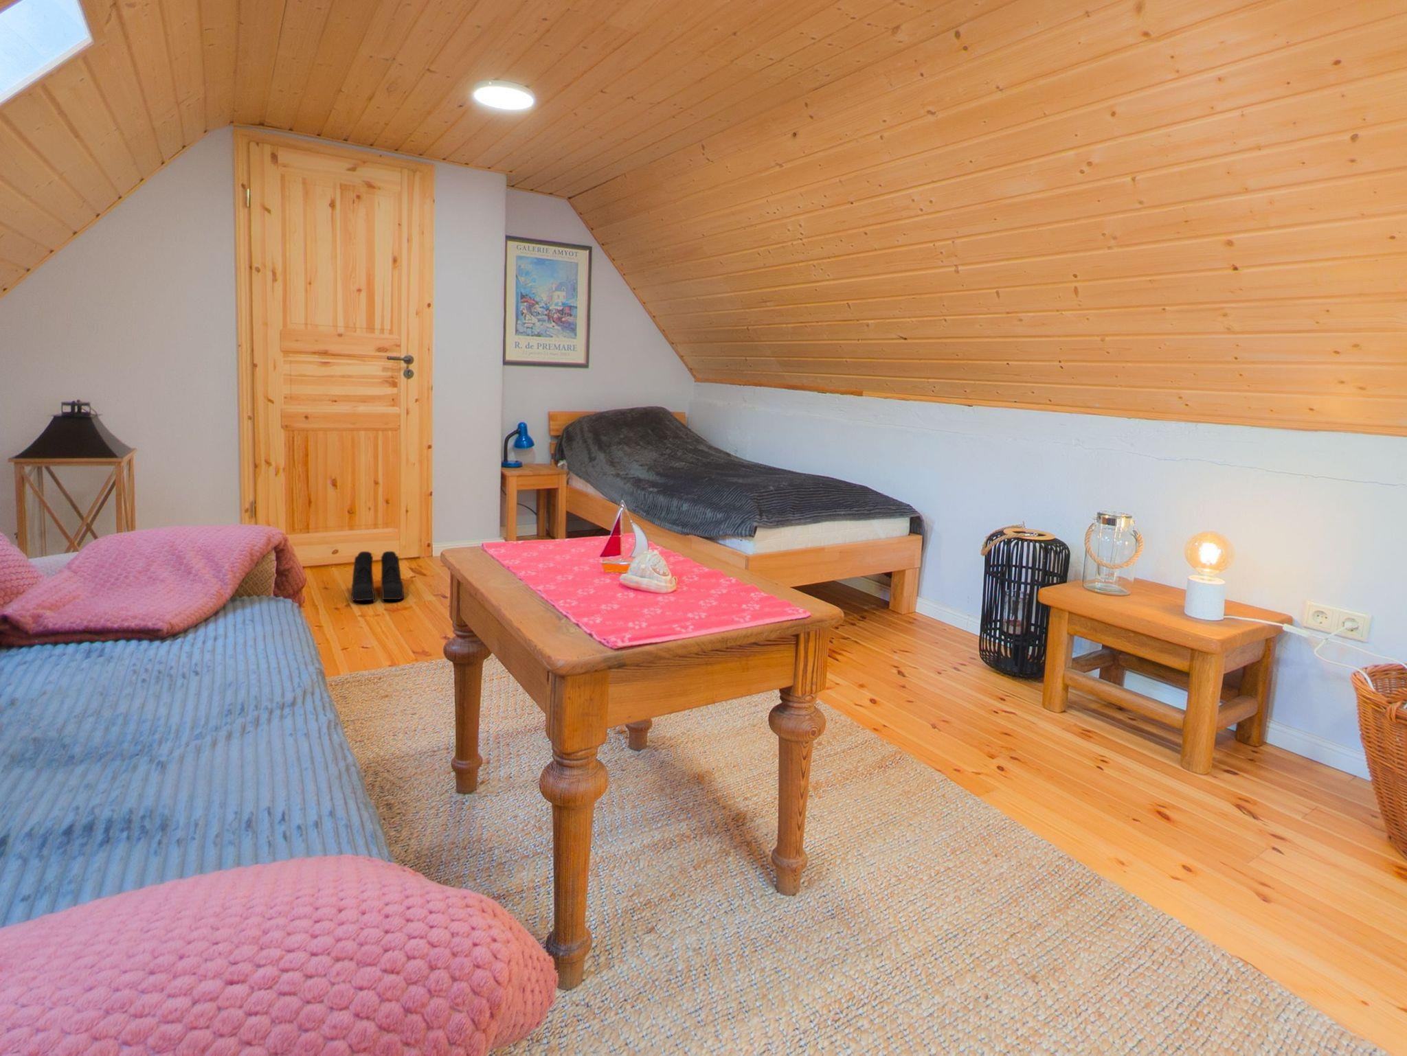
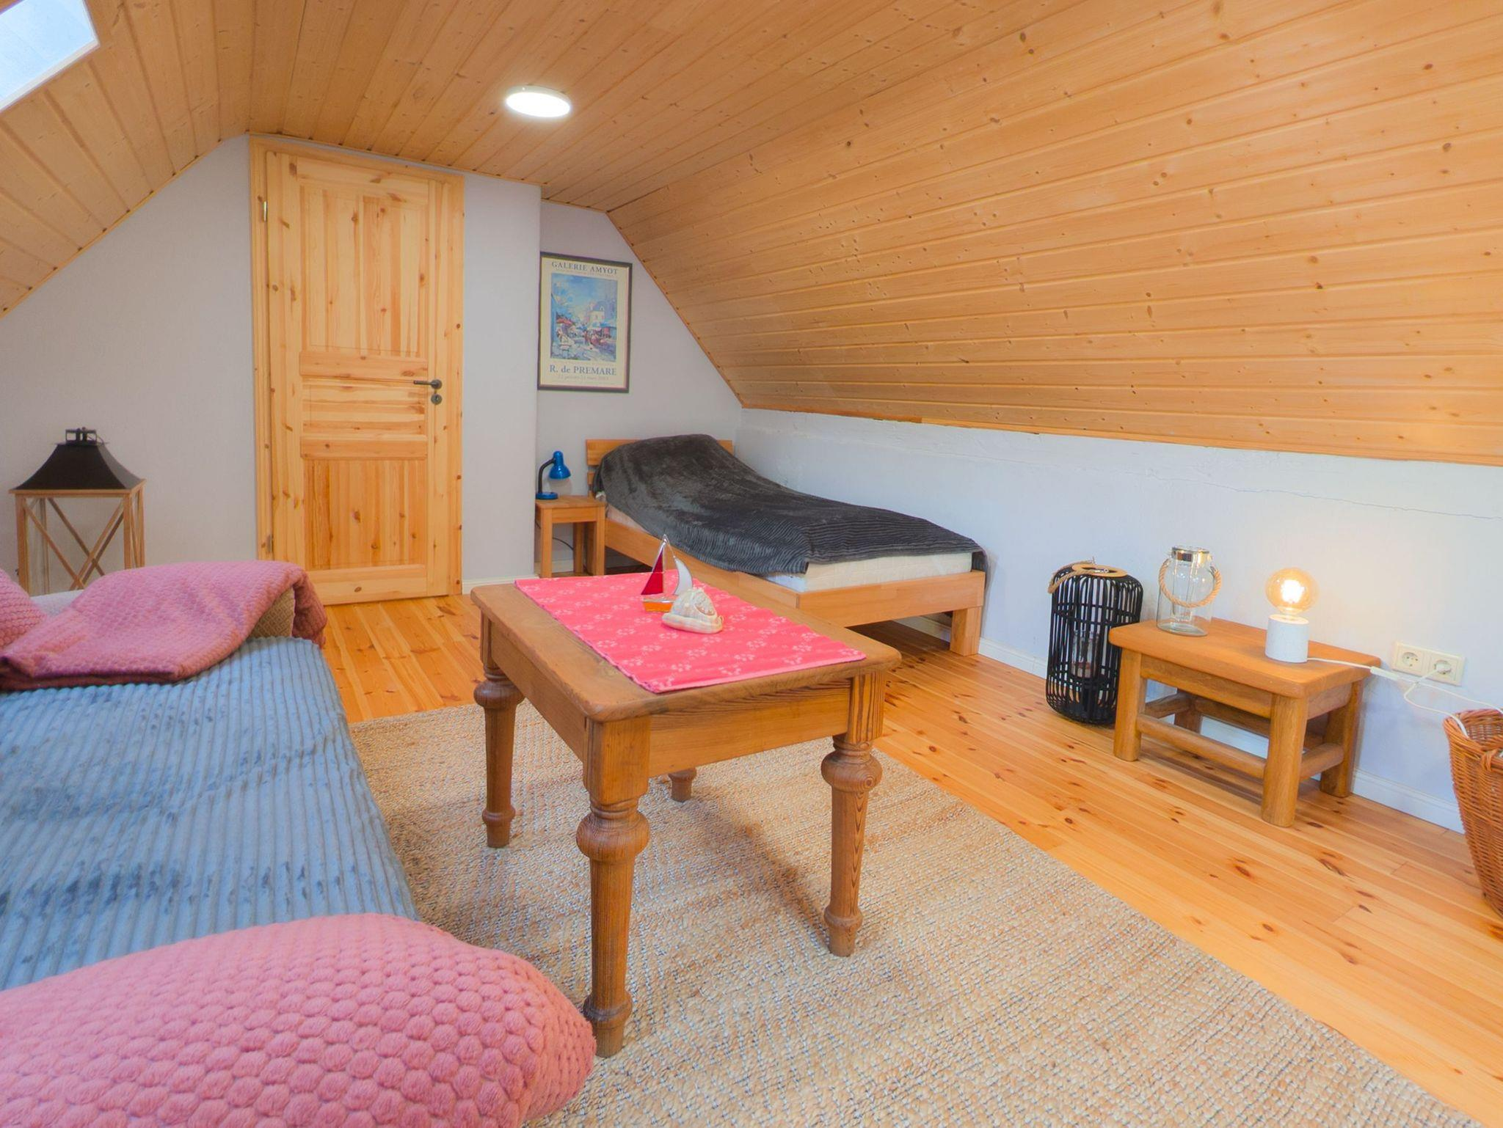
- boots [351,550,405,601]
